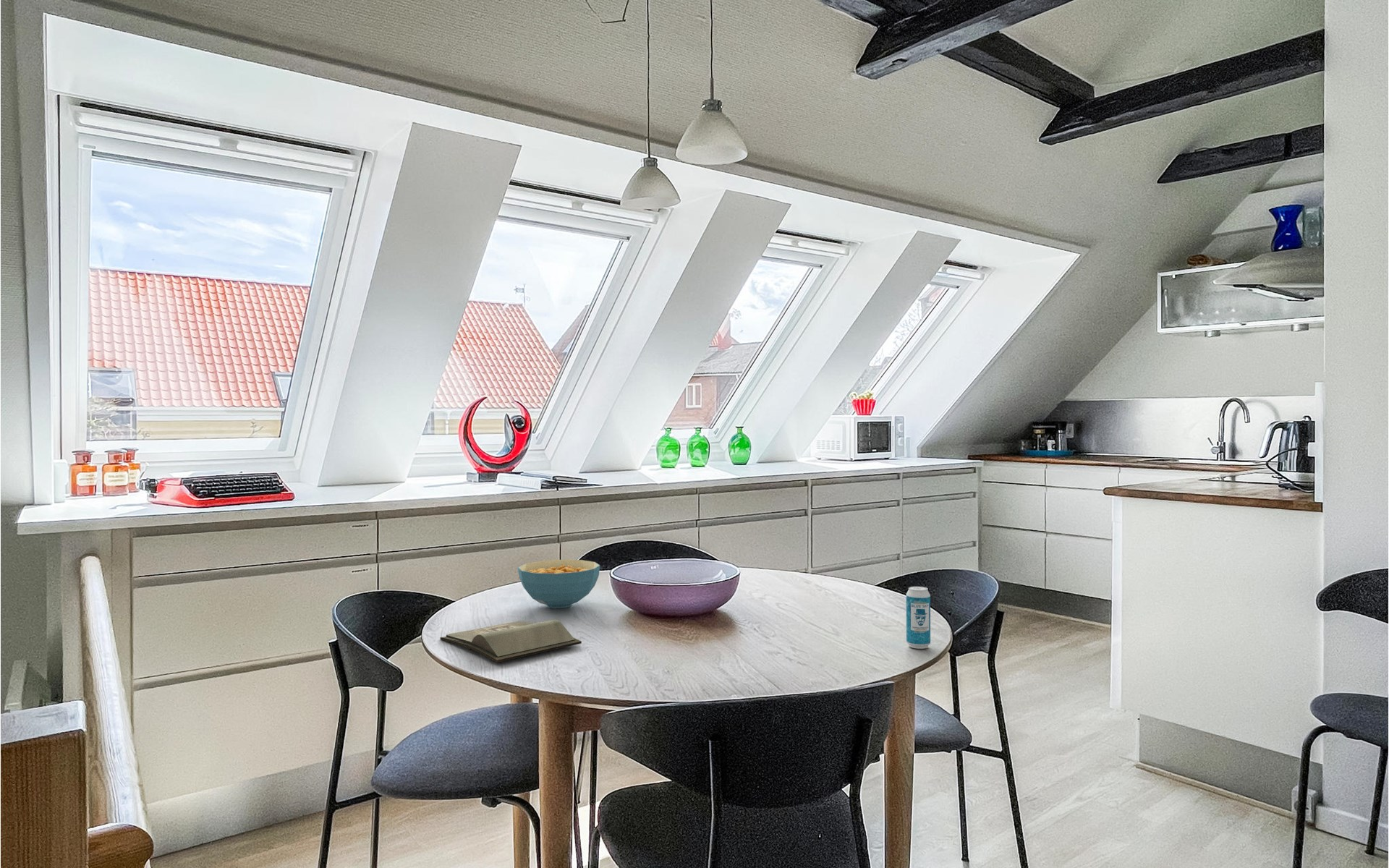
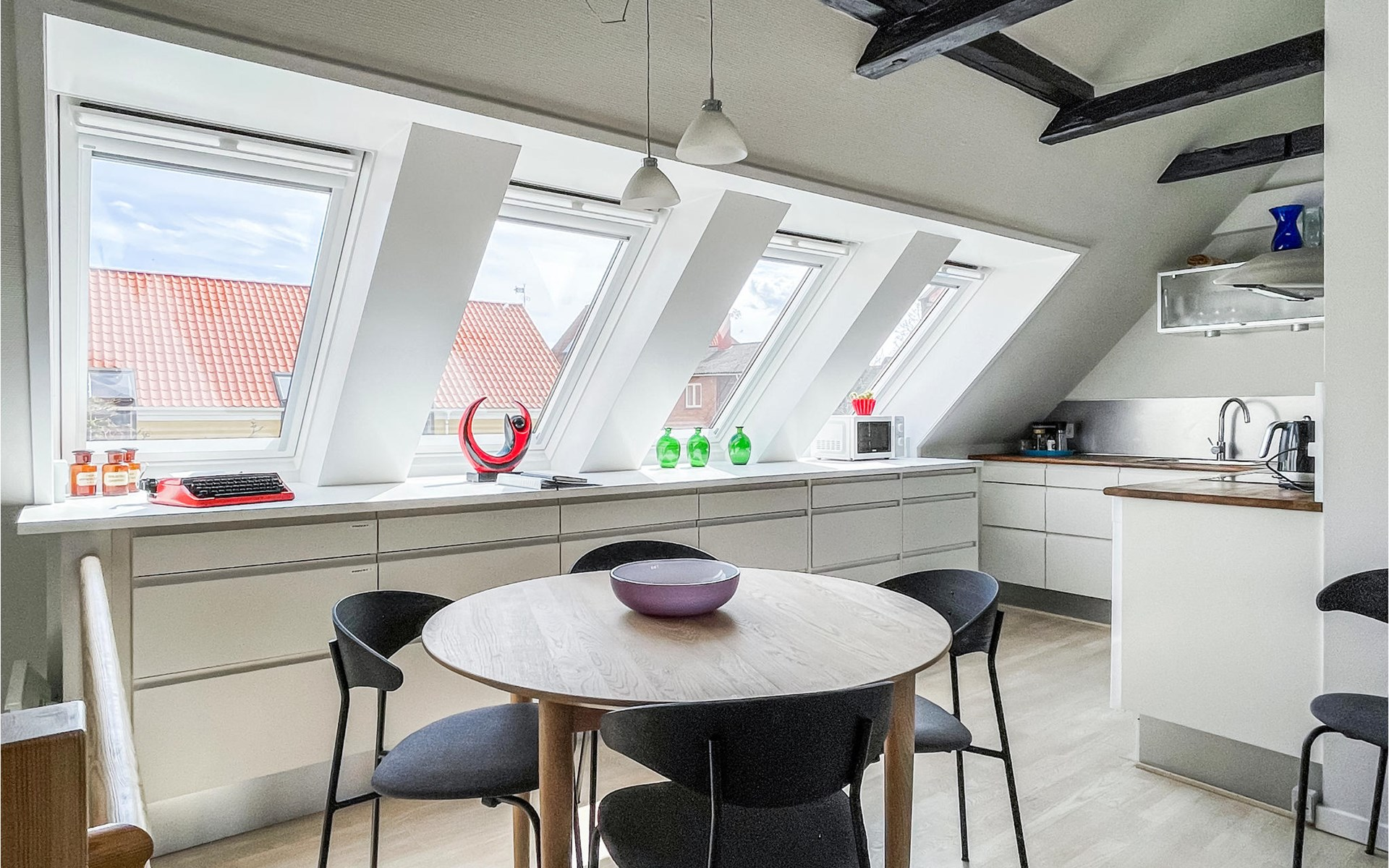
- hardback book [439,619,582,663]
- cereal bowl [517,559,600,609]
- beverage can [906,586,931,650]
